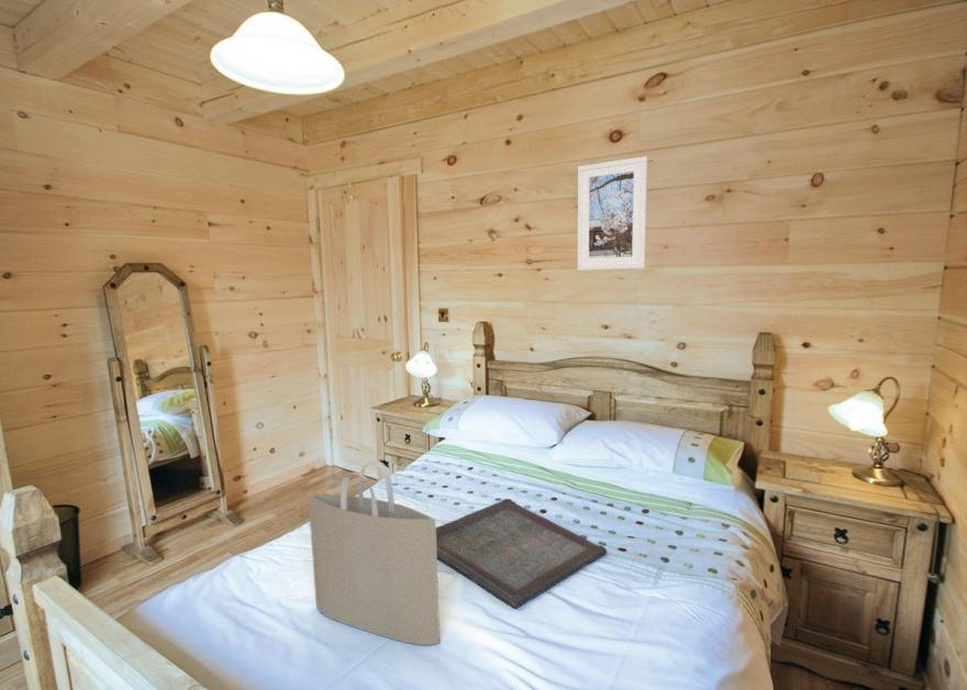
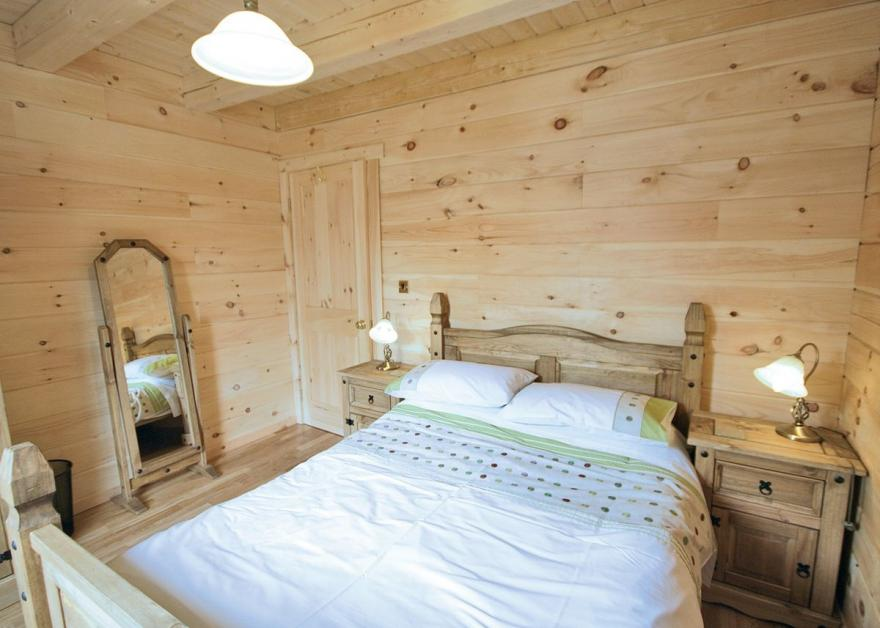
- serving tray [436,498,608,610]
- tote bag [307,459,441,646]
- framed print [577,155,648,271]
